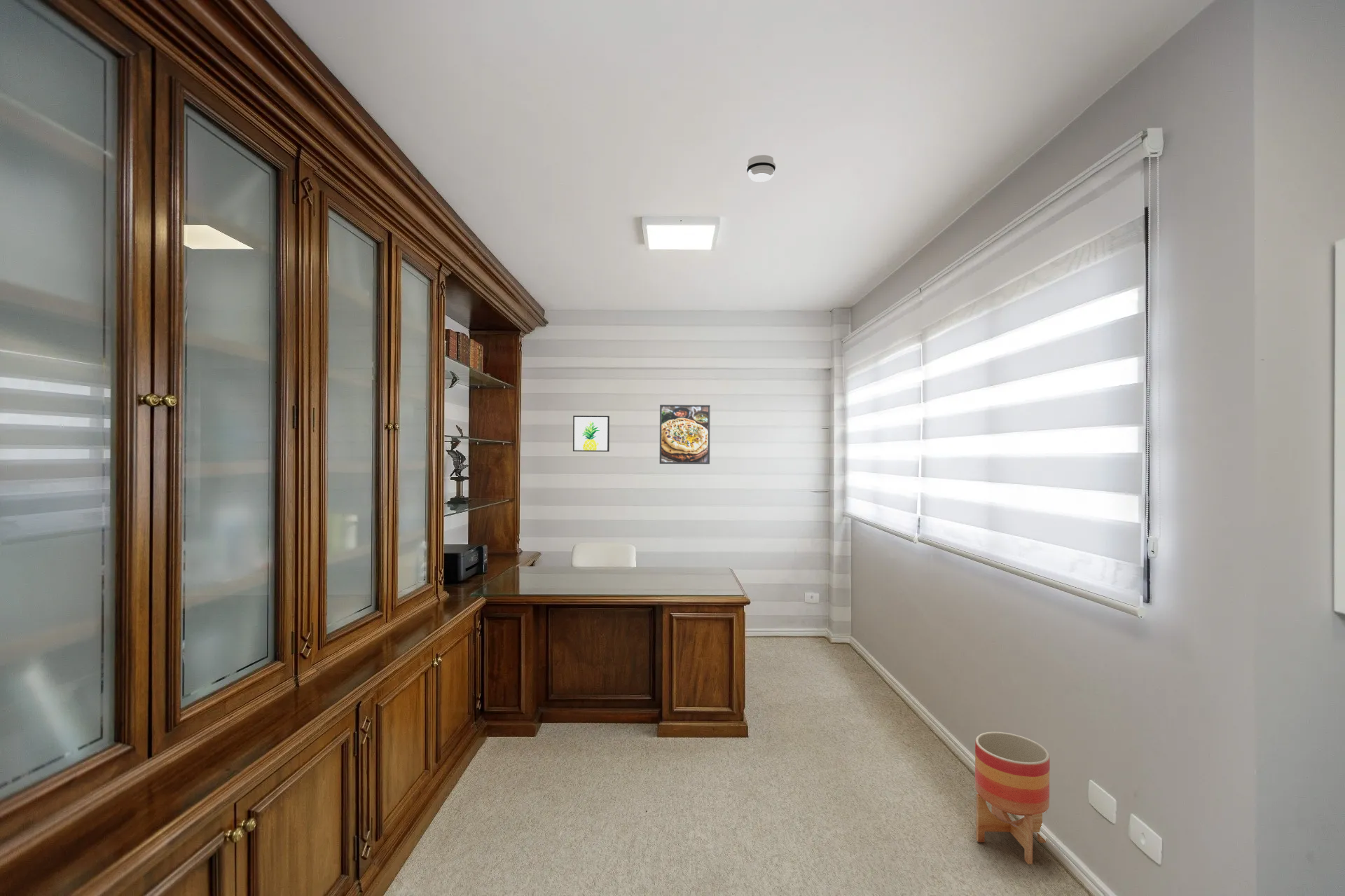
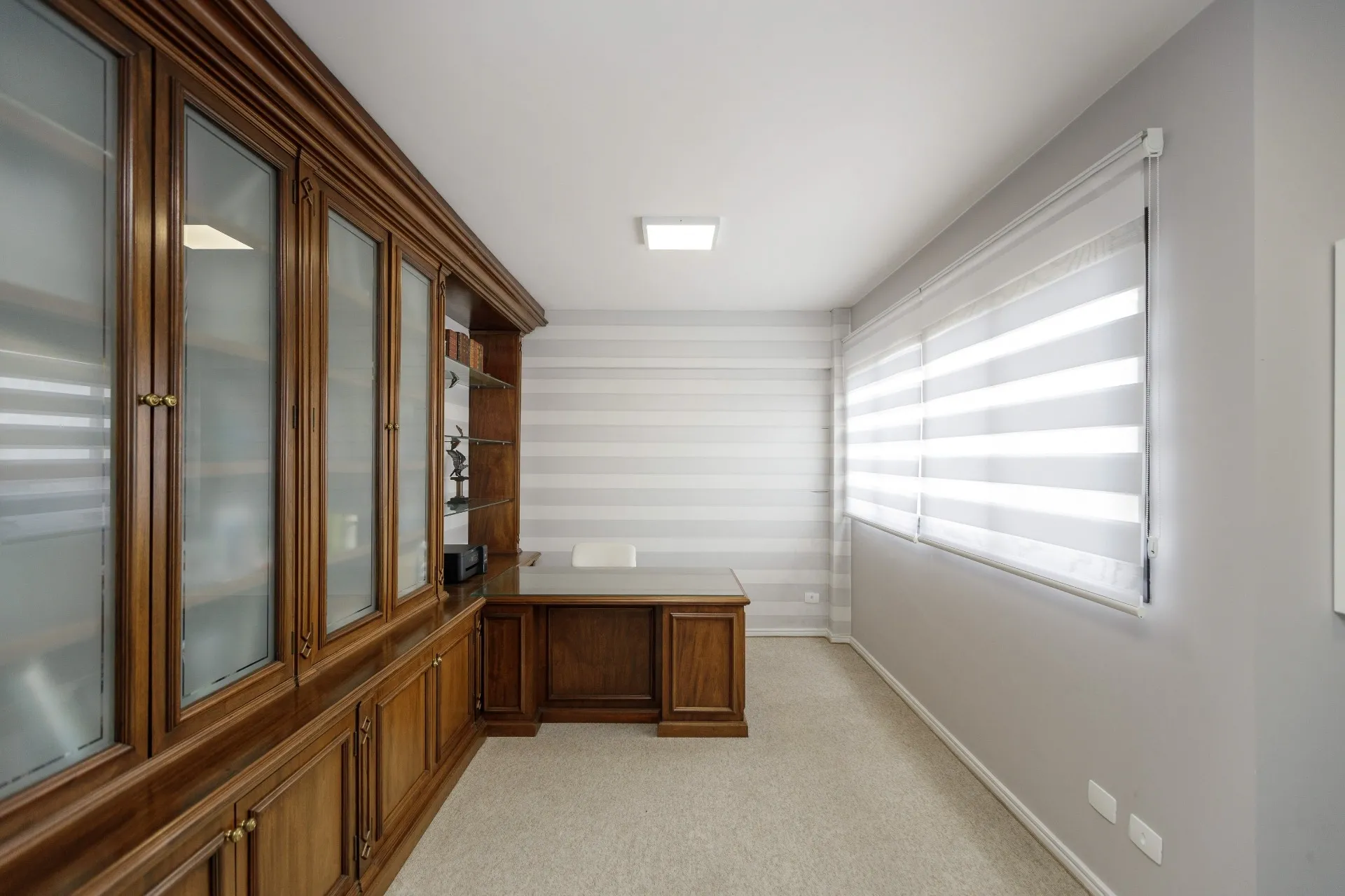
- smoke detector [746,154,776,183]
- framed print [659,404,711,464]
- wall art [572,415,610,453]
- planter [974,731,1051,864]
